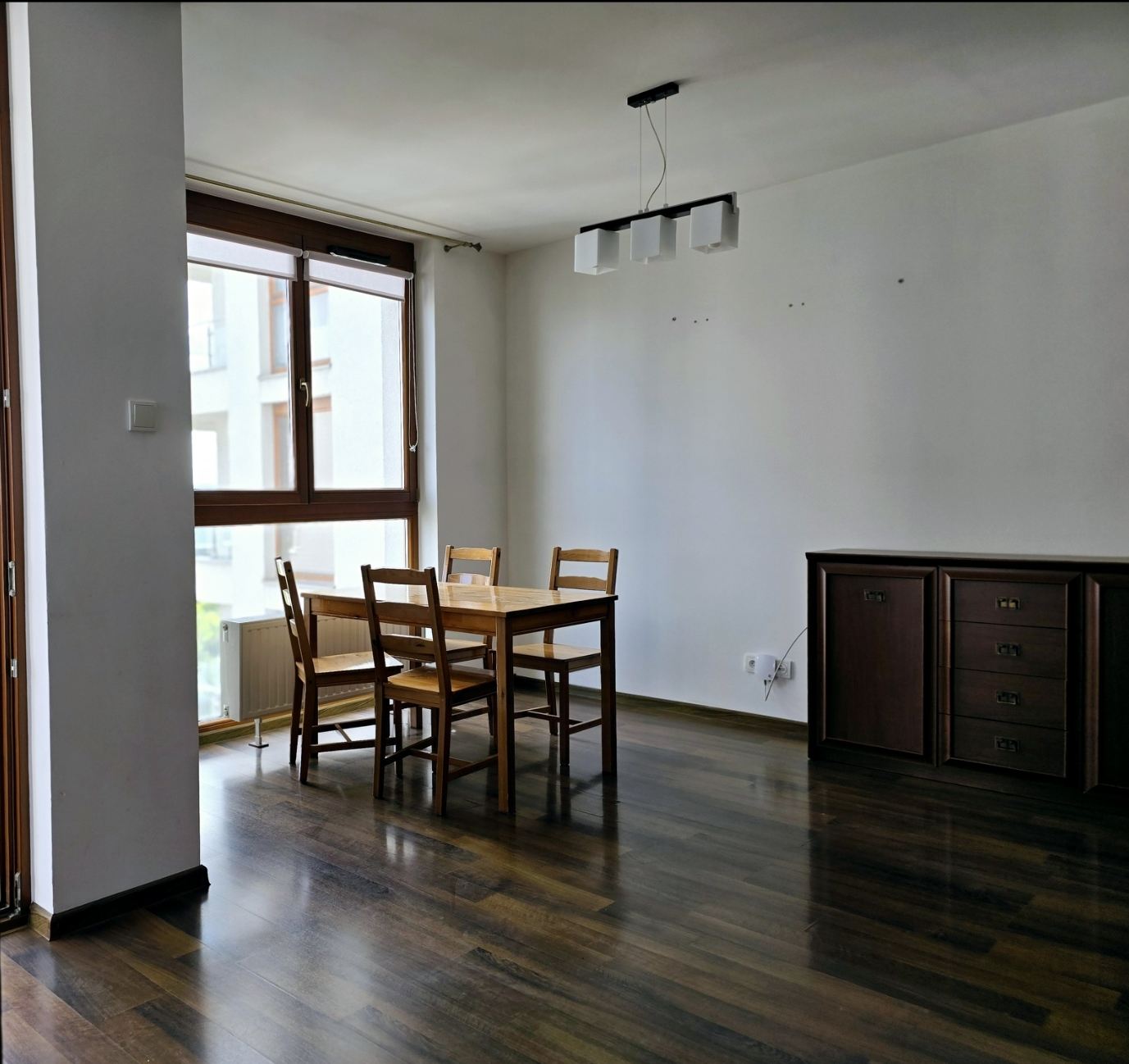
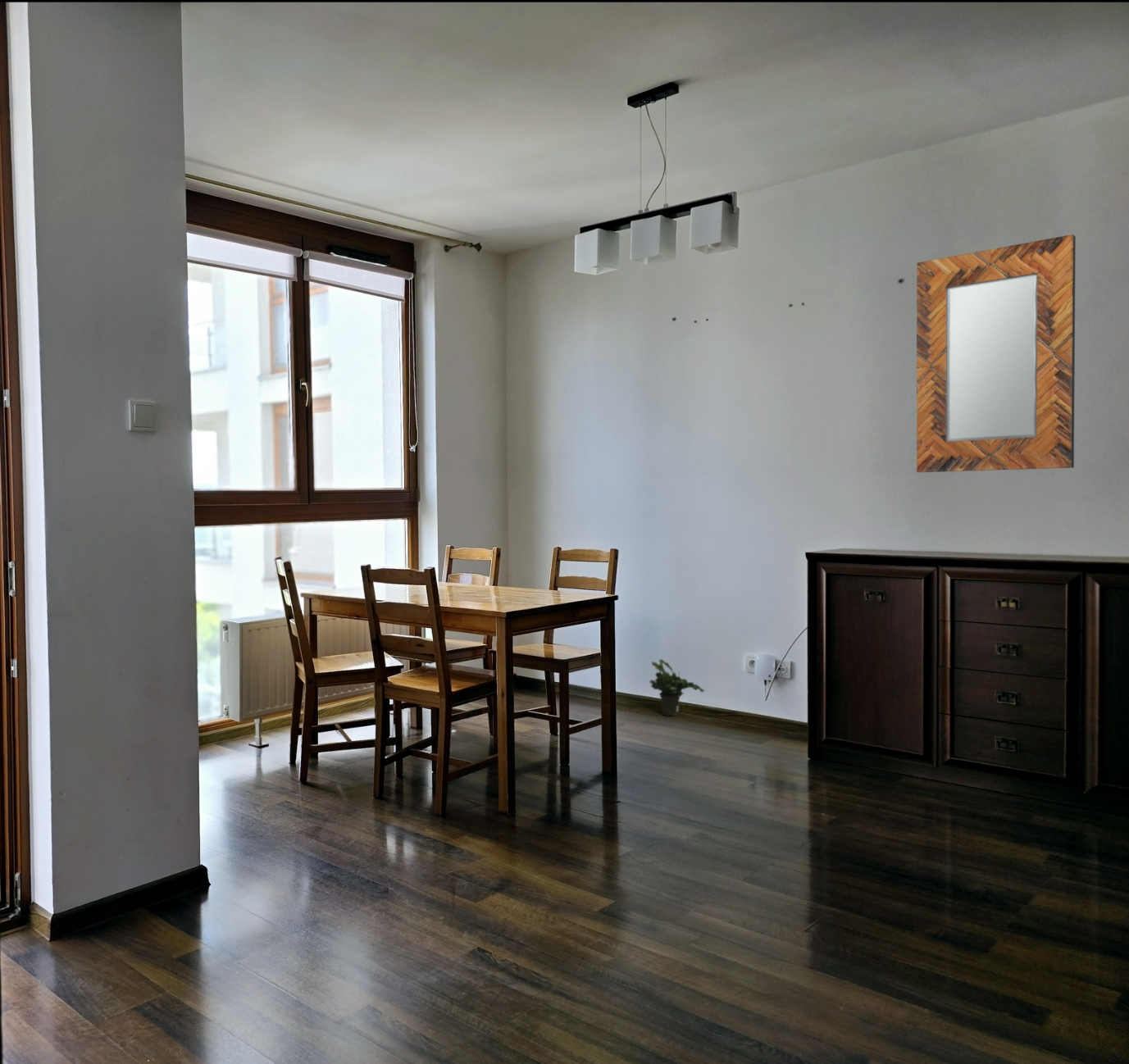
+ potted plant [649,658,705,716]
+ home mirror [916,234,1077,473]
